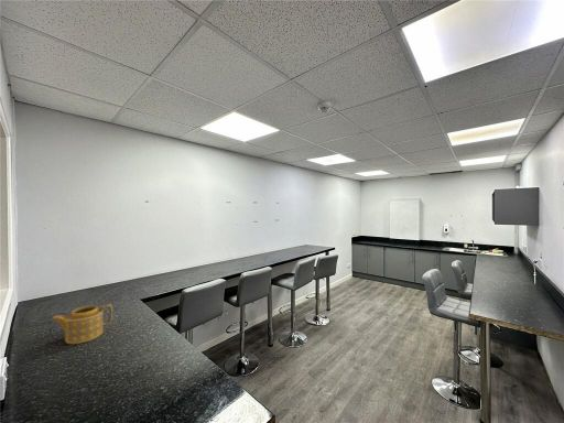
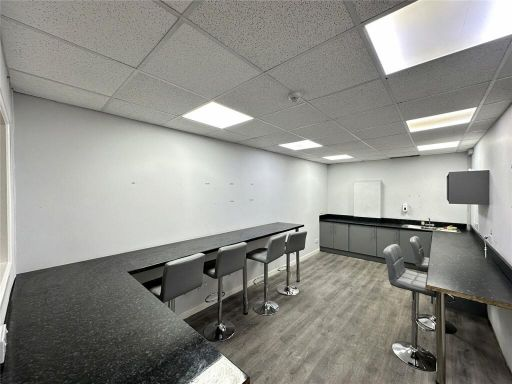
- teapot [50,303,113,345]
